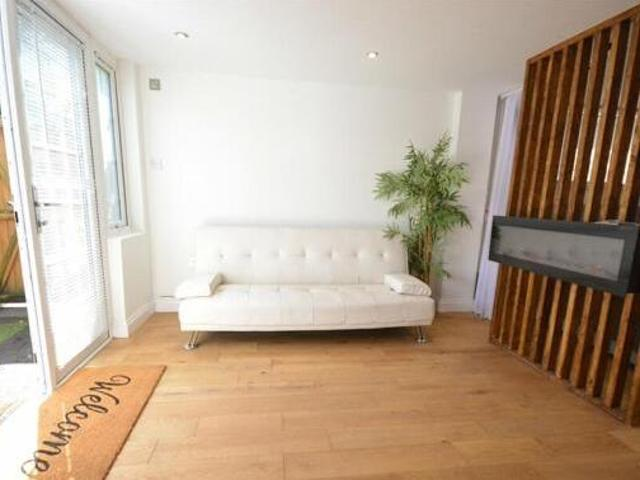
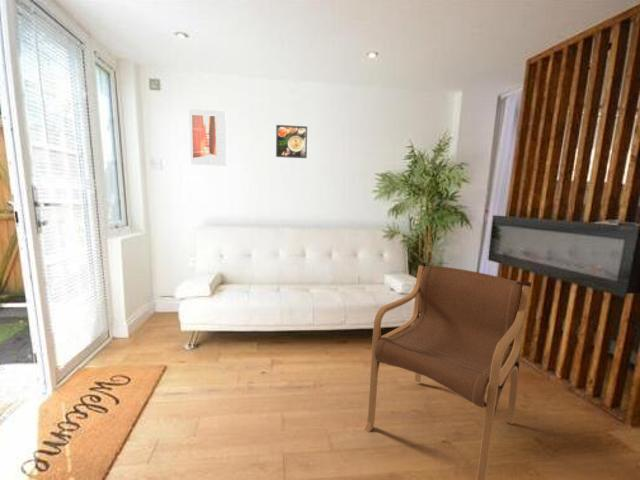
+ wall art [188,108,227,167]
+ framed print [275,124,308,159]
+ armchair [363,261,532,480]
